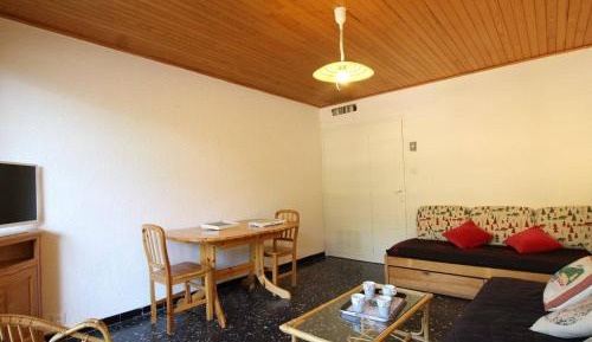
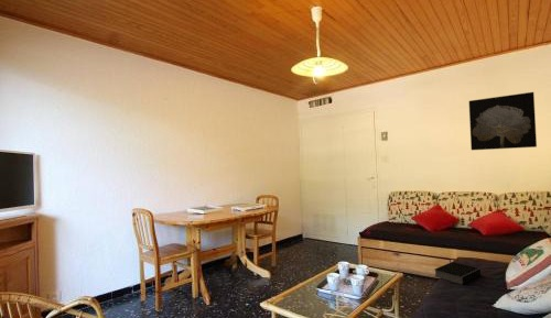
+ wall art [468,91,538,151]
+ book [433,261,482,285]
